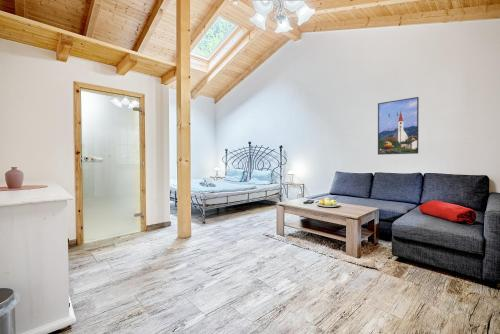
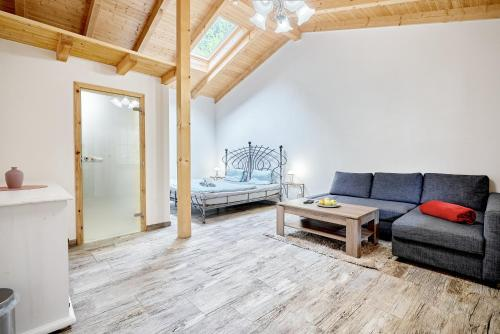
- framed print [377,96,420,156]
